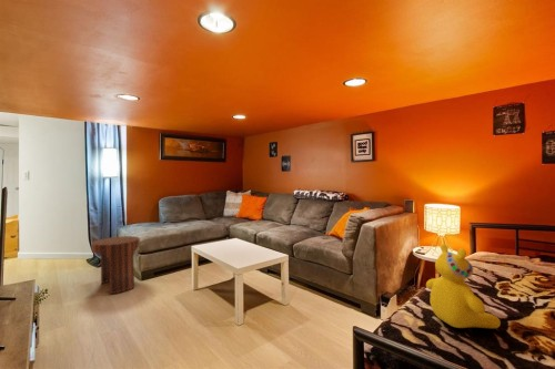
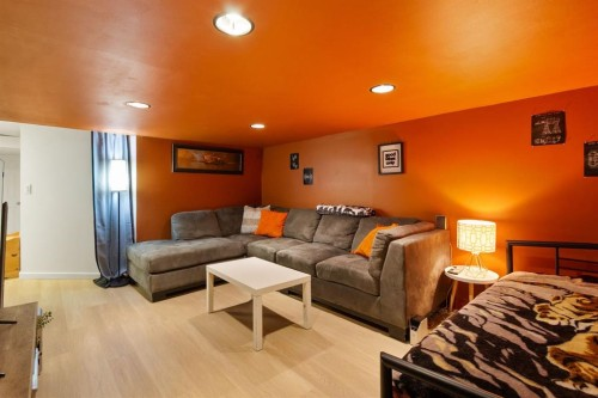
- teddy bear [425,243,502,329]
- side table [91,235,141,295]
